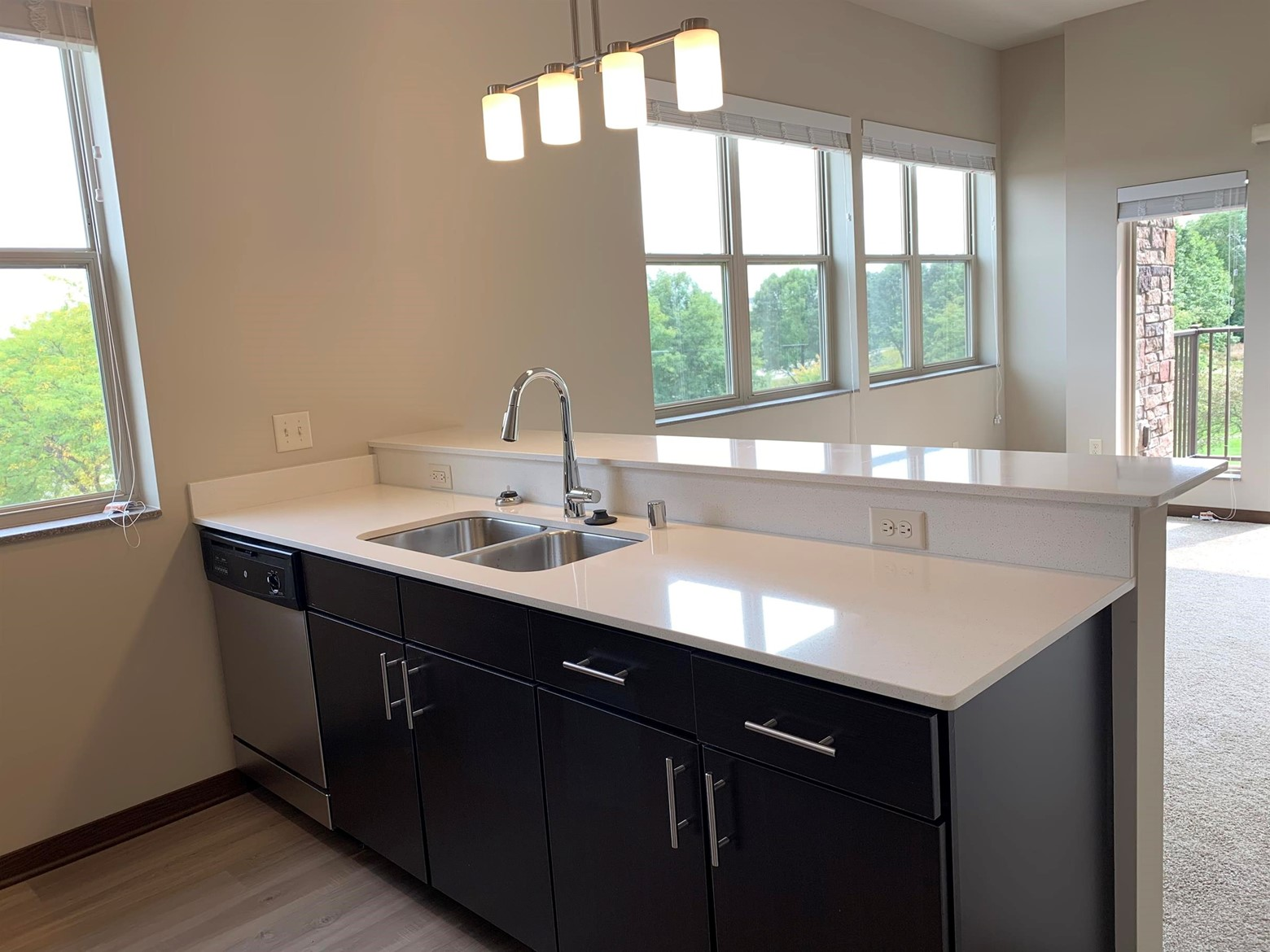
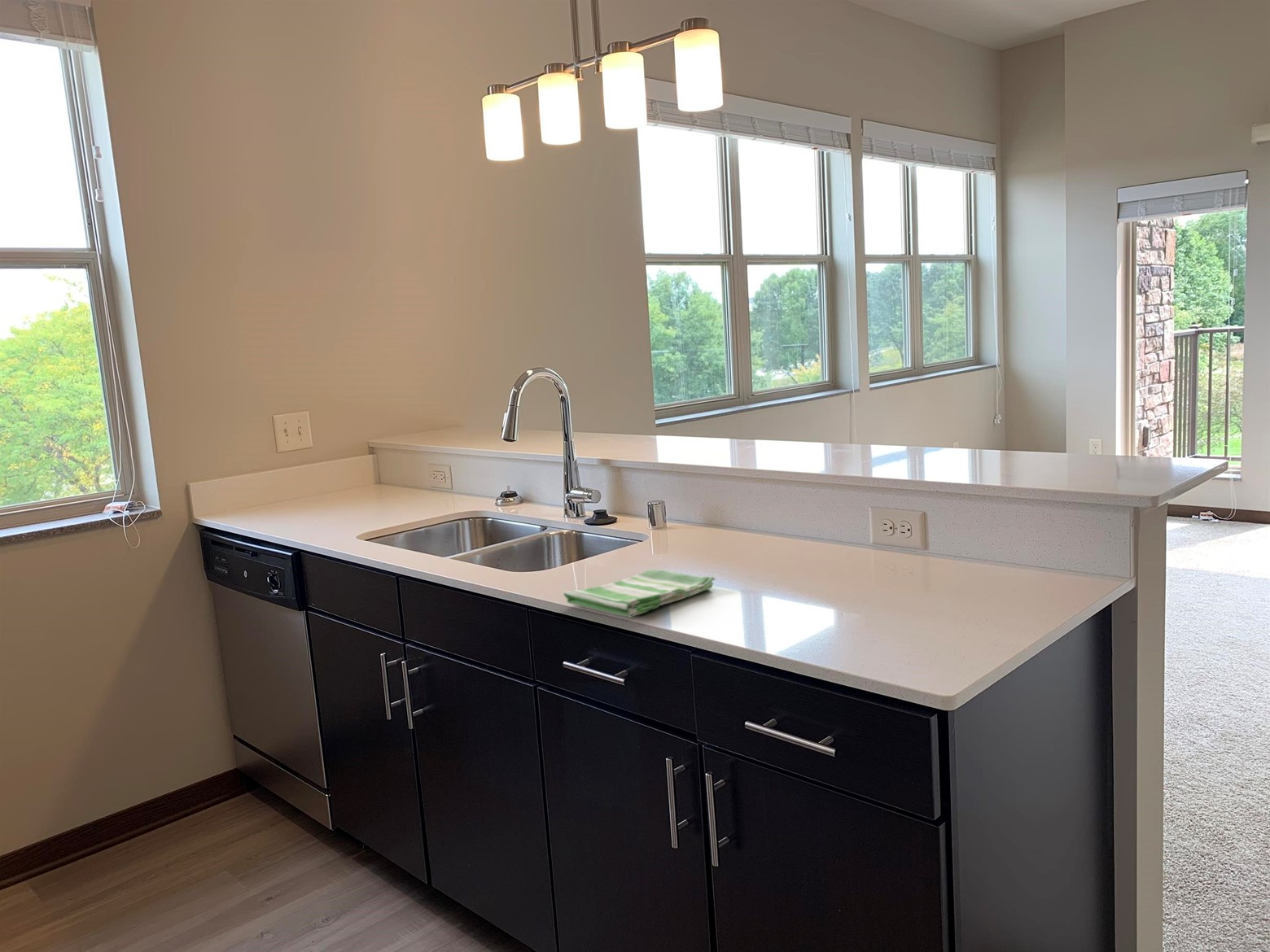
+ dish towel [563,569,716,618]
